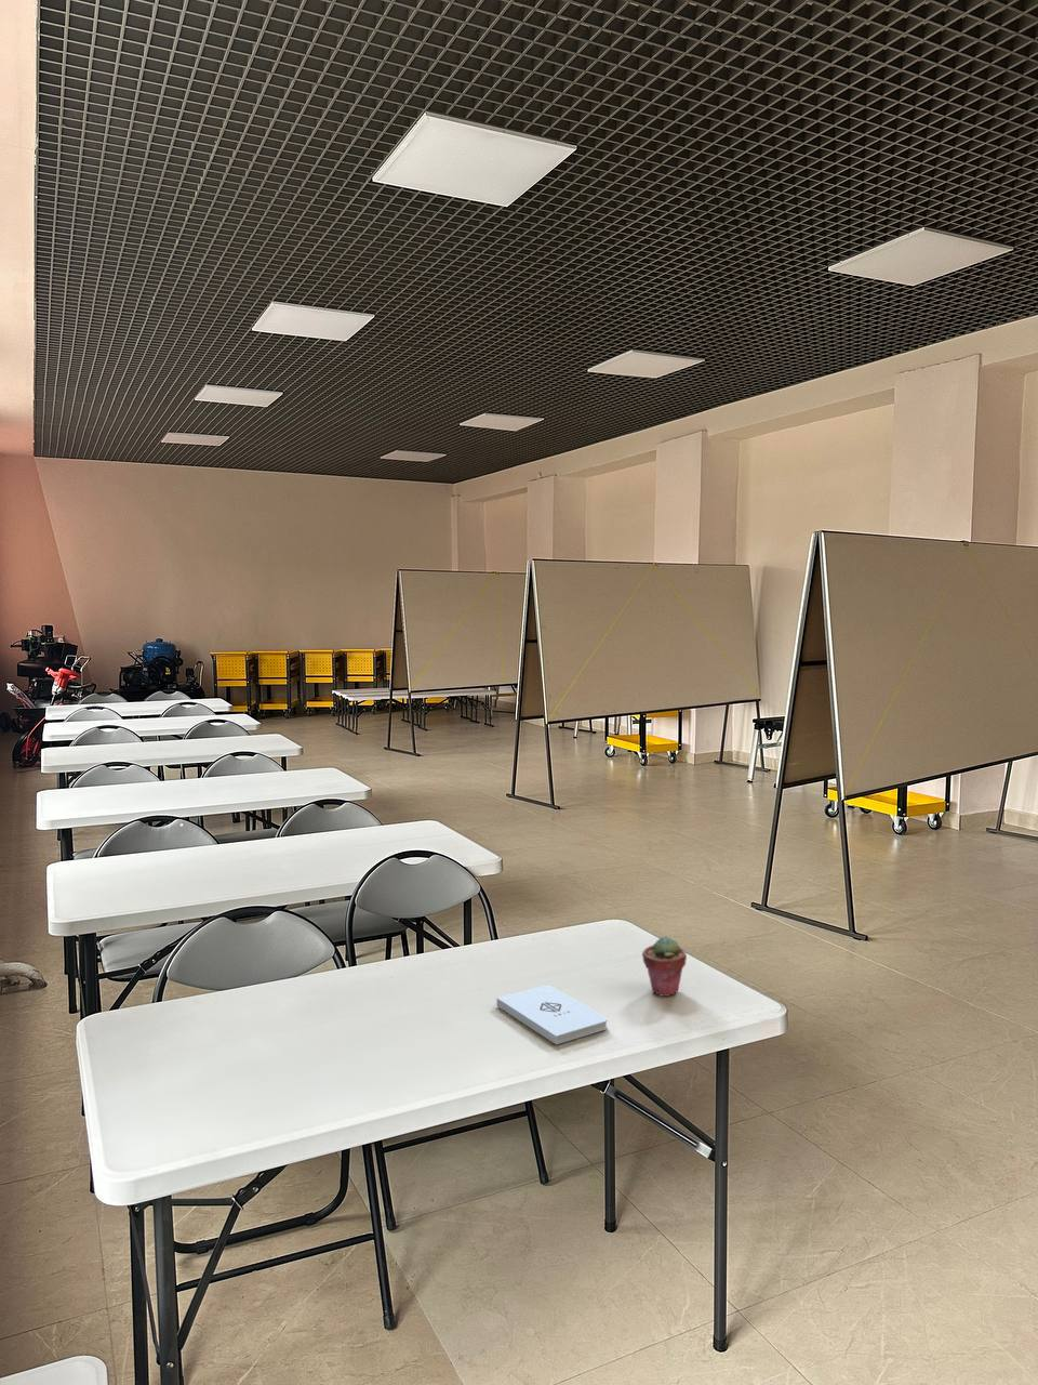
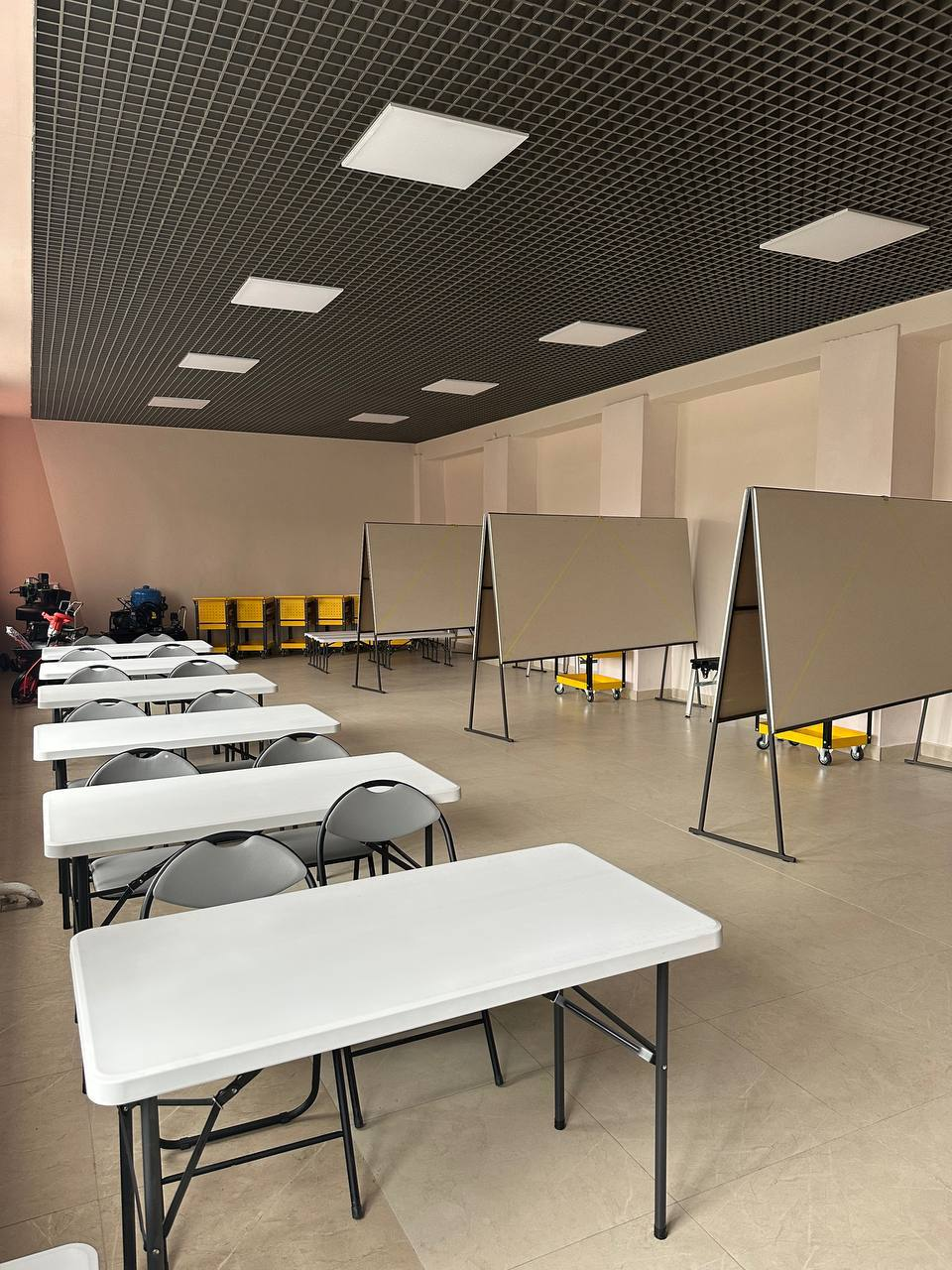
- potted succulent [641,935,688,998]
- notepad [496,985,608,1045]
